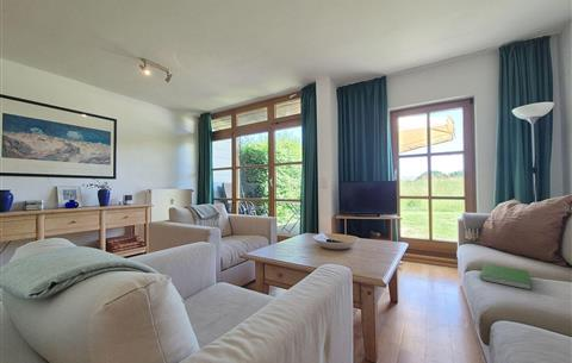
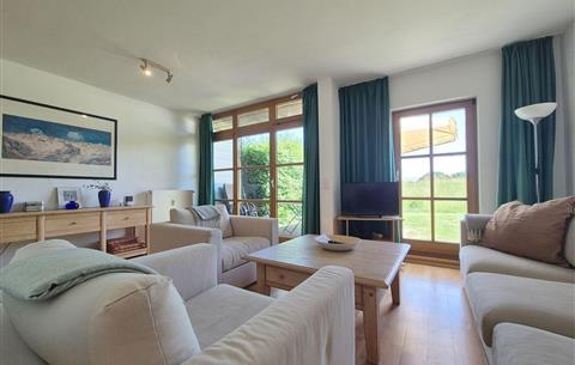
- hardcover book [479,263,533,292]
